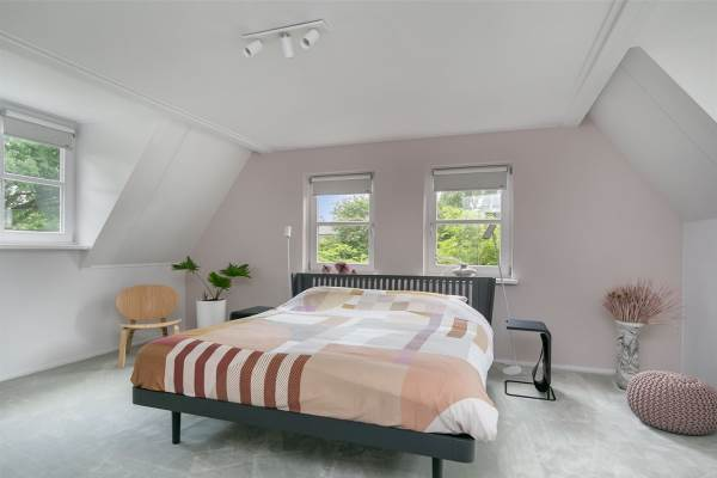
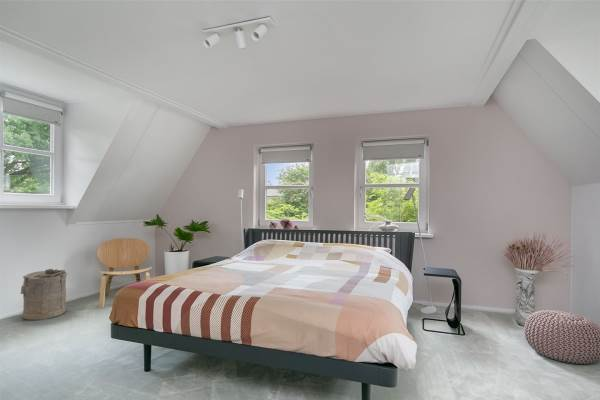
+ laundry hamper [19,268,68,321]
